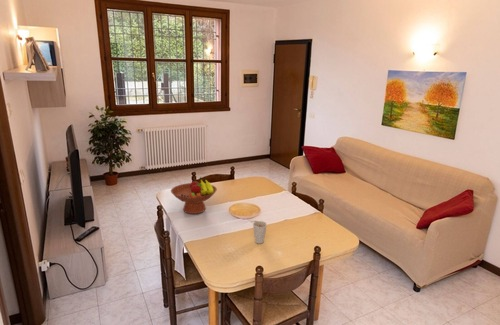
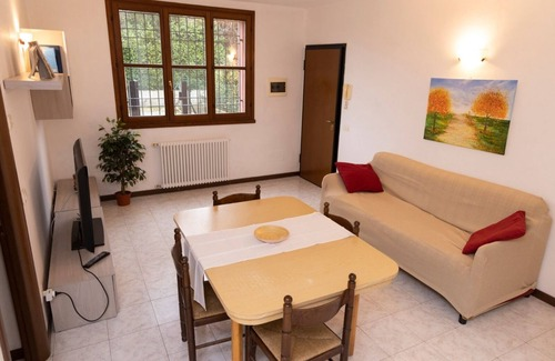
- cup [250,220,268,245]
- fruit bowl [170,176,218,215]
